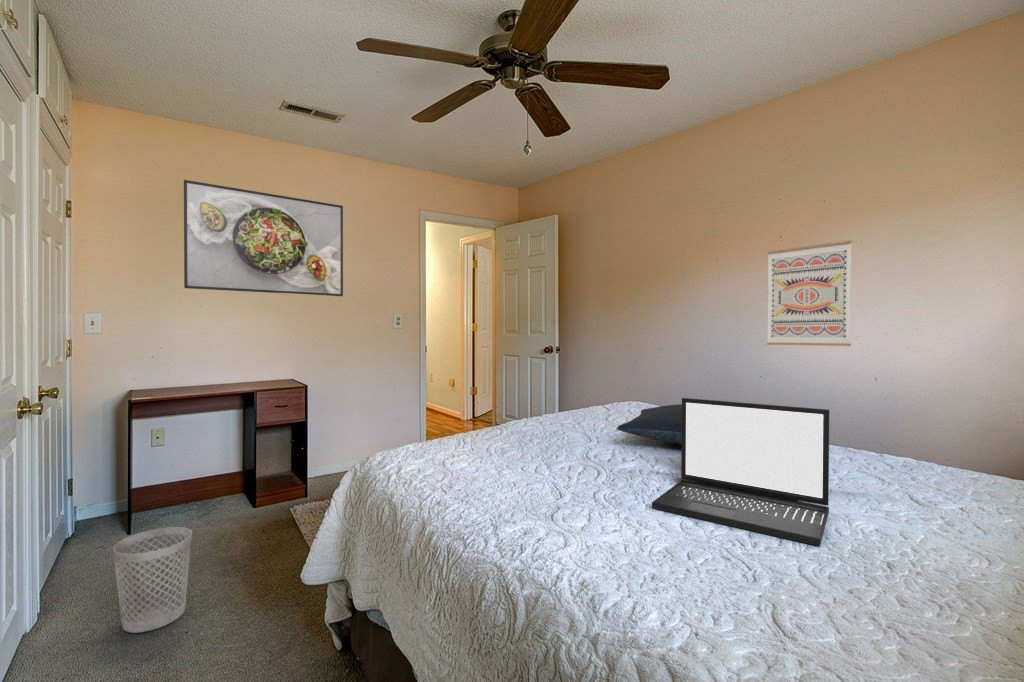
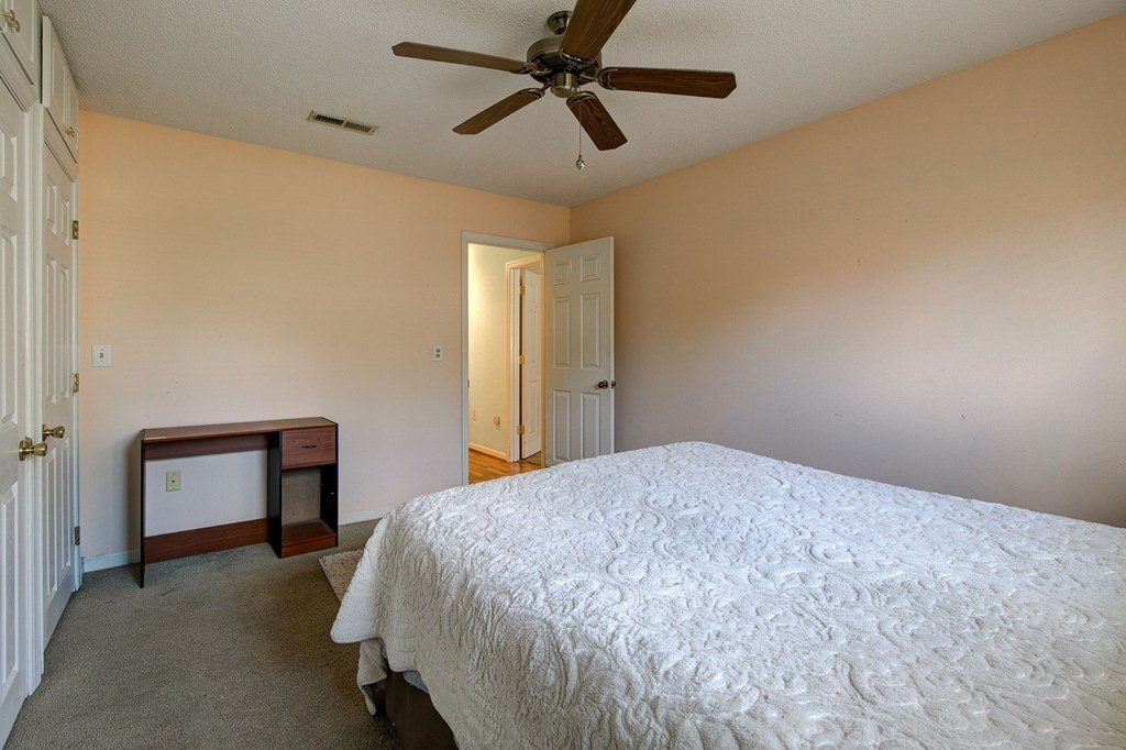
- wastebasket [112,526,193,634]
- wall art [766,239,853,347]
- pillow [616,403,682,445]
- laptop [651,397,830,547]
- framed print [183,179,344,297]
